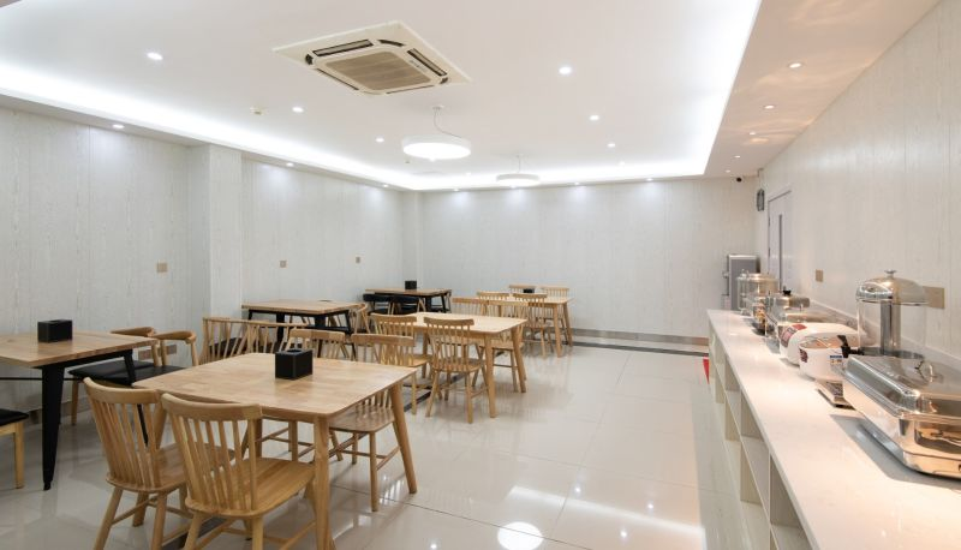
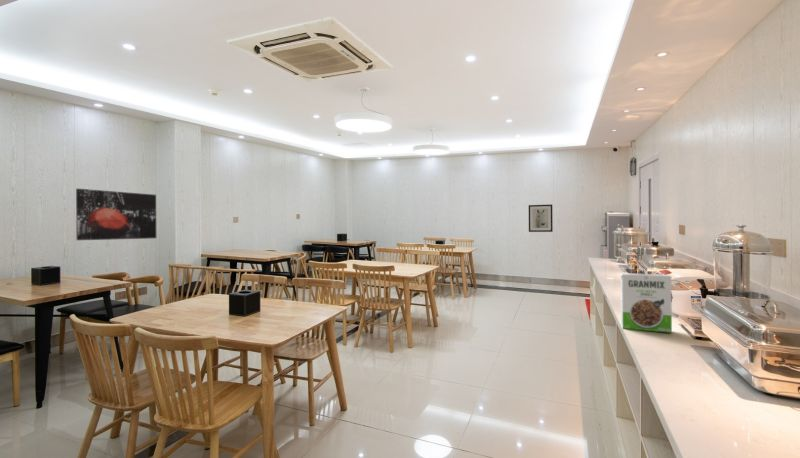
+ cereal box [620,272,673,334]
+ wall art [75,188,157,241]
+ wall art [528,203,554,233]
